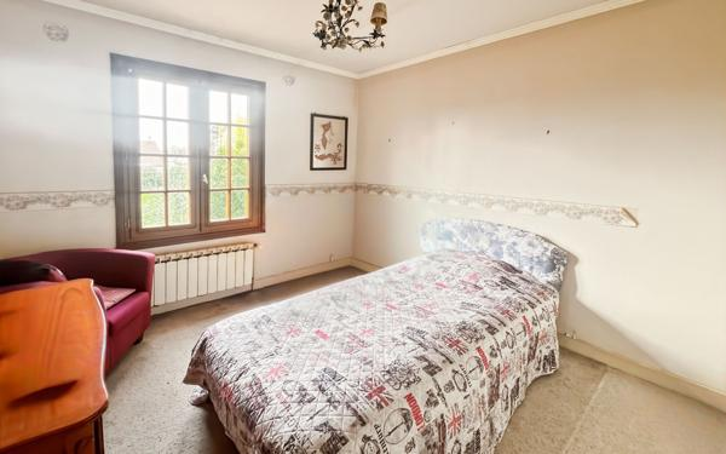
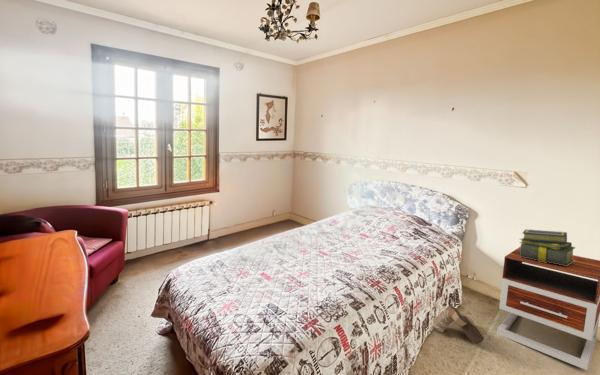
+ stack of books [519,228,576,266]
+ nightstand [496,246,600,372]
+ boots [432,304,485,345]
